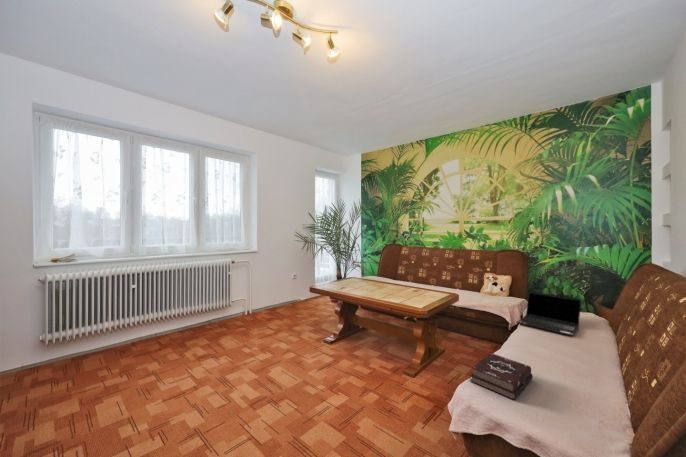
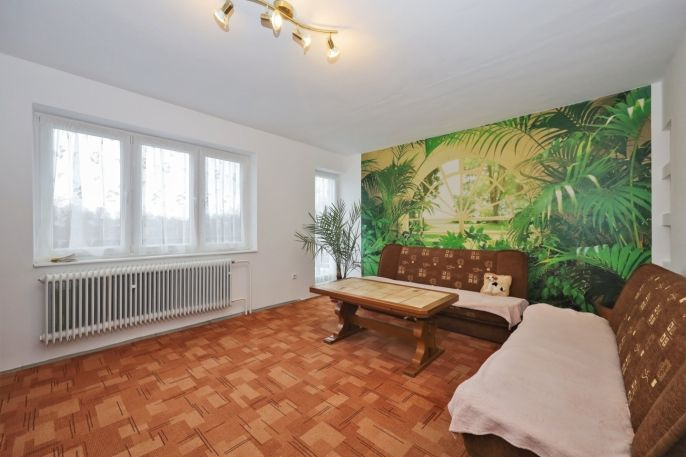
- hardback book [469,352,534,401]
- laptop computer [516,291,582,337]
